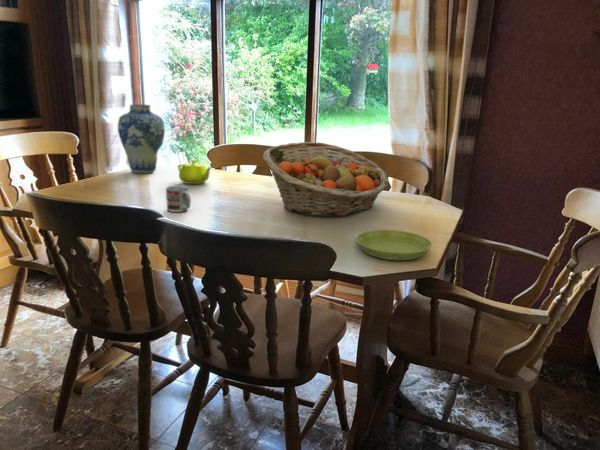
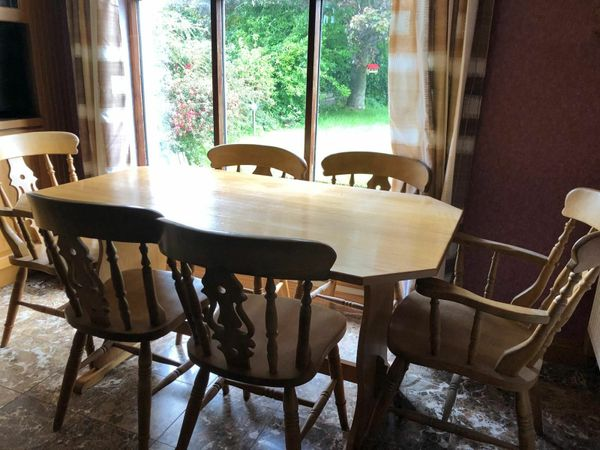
- fruit basket [262,141,390,217]
- cup [165,184,192,213]
- teapot [177,158,213,185]
- vase [117,104,166,174]
- saucer [355,229,433,261]
